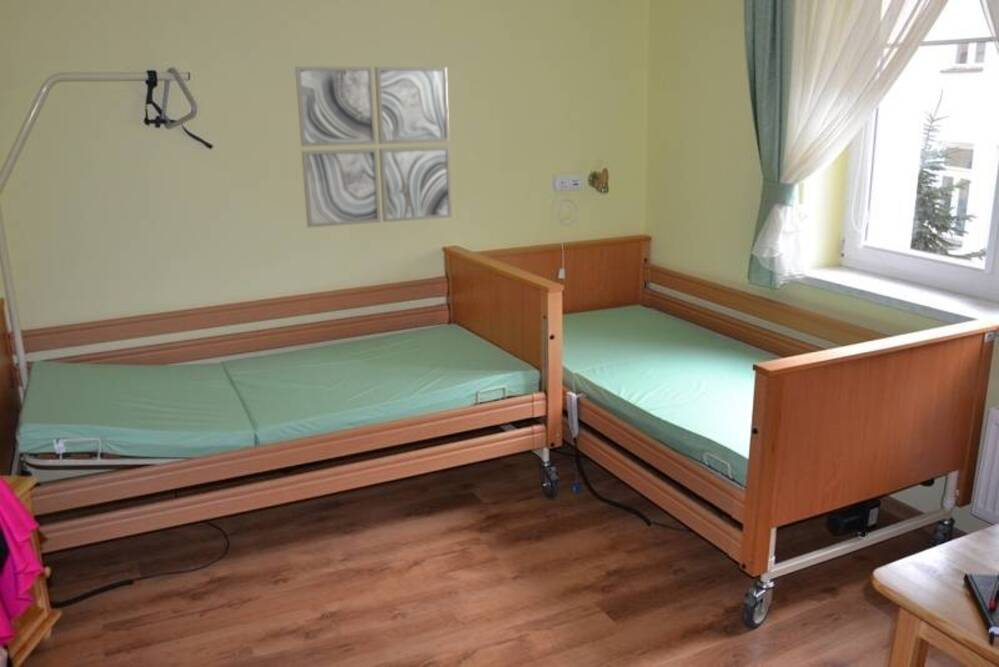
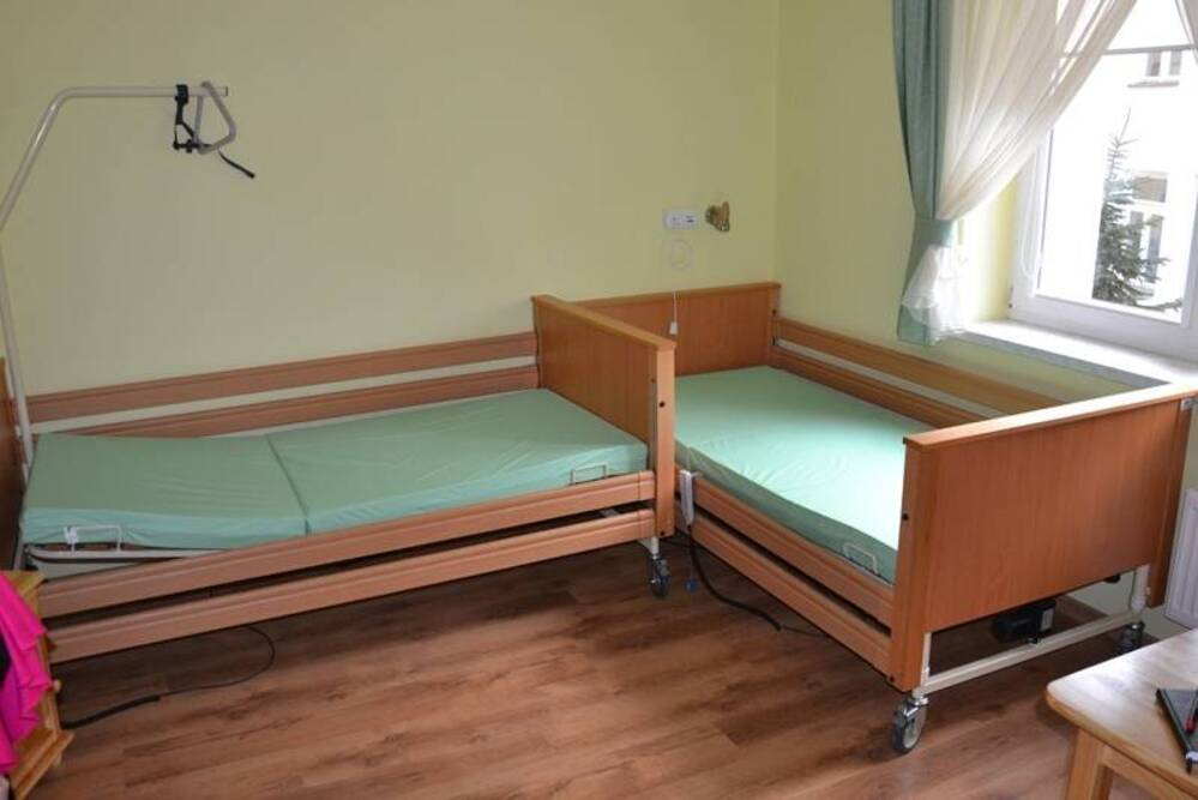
- wall art [294,65,453,228]
